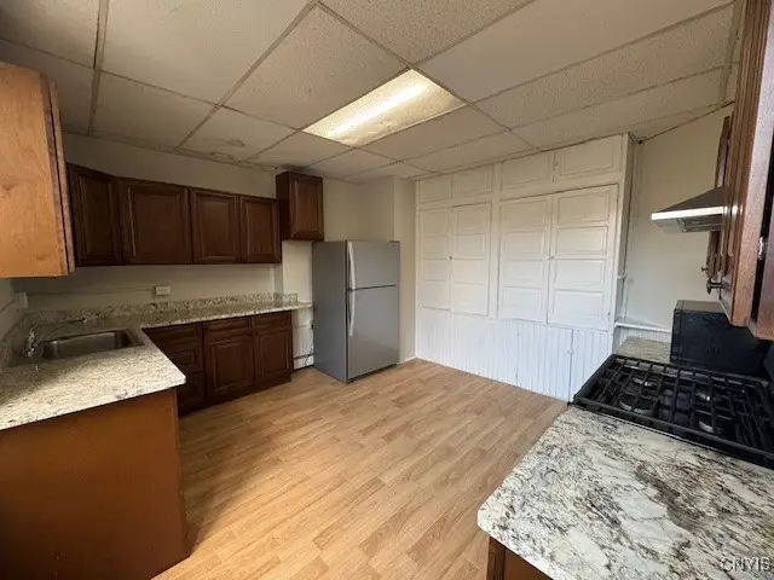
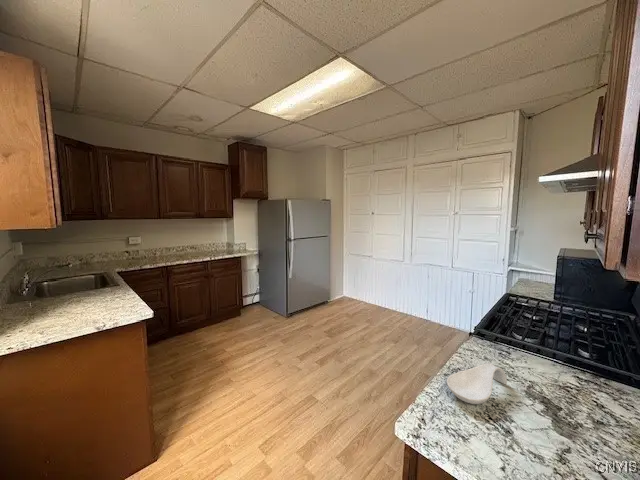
+ spoon rest [446,362,508,405]
